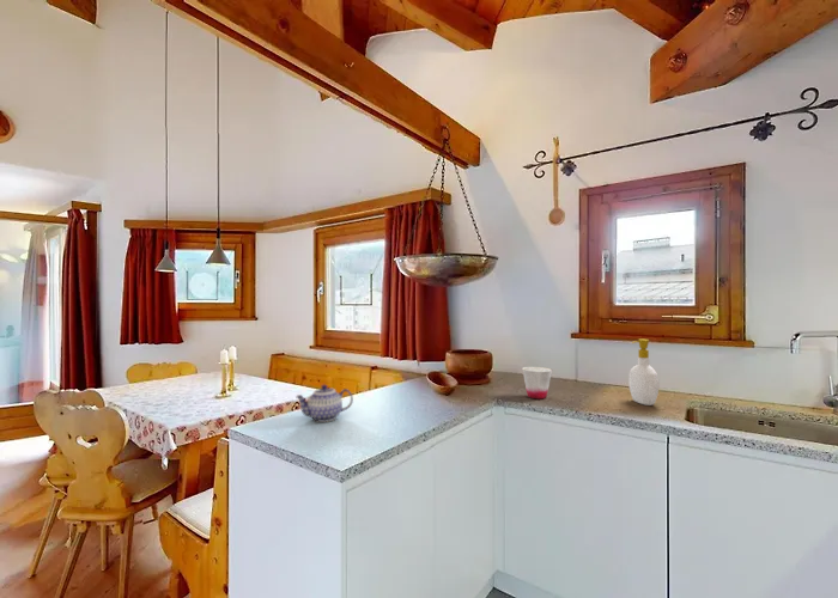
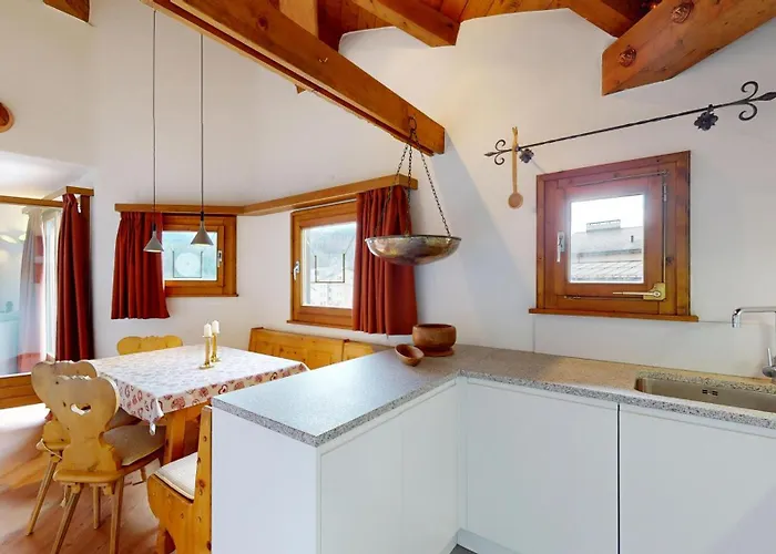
- cup [521,366,553,401]
- teapot [294,384,354,423]
- soap bottle [627,338,660,407]
